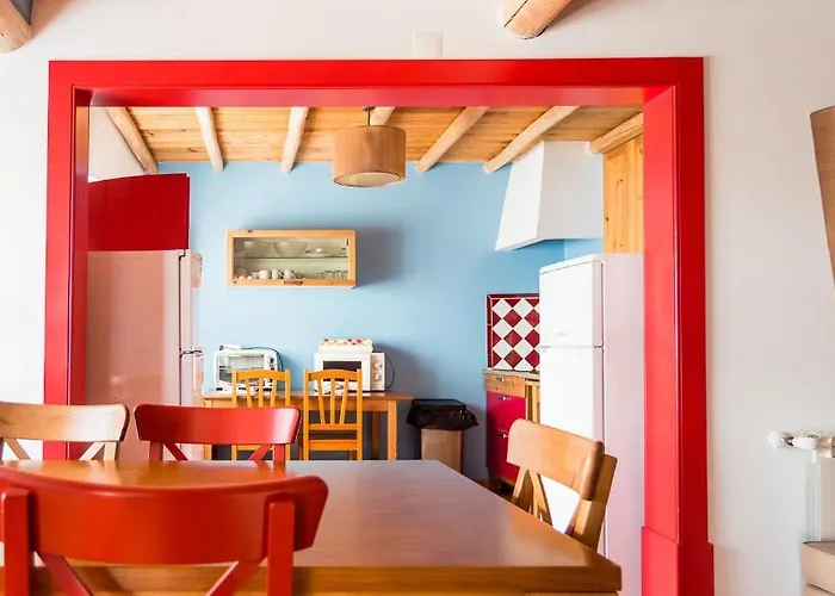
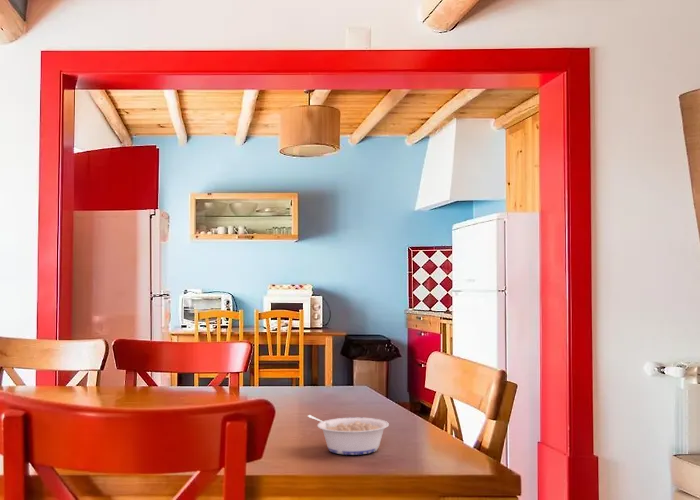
+ legume [307,414,390,456]
